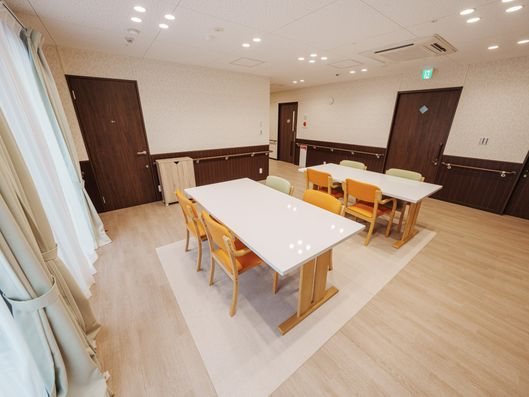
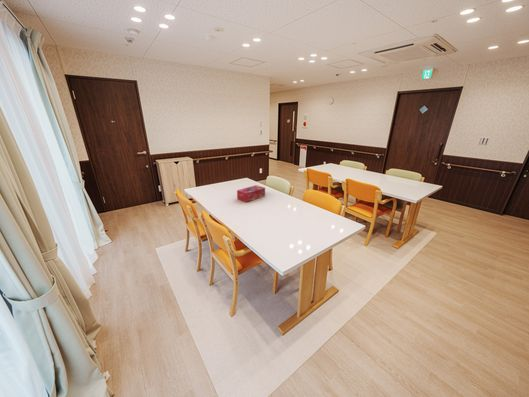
+ tissue box [236,184,266,203]
